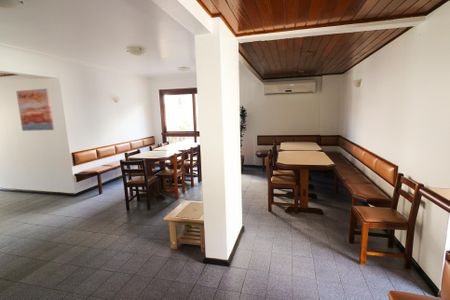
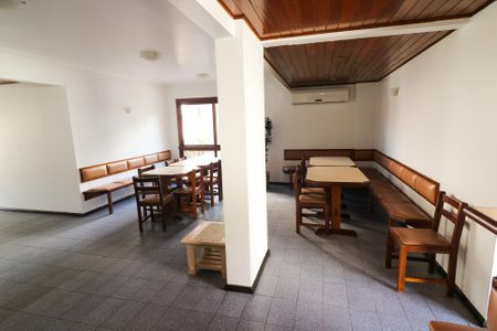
- wall art [15,88,55,132]
